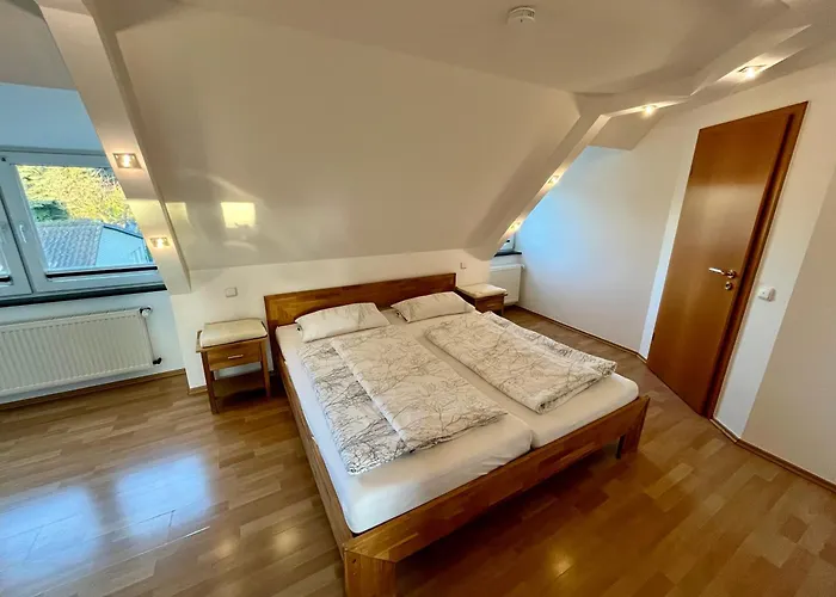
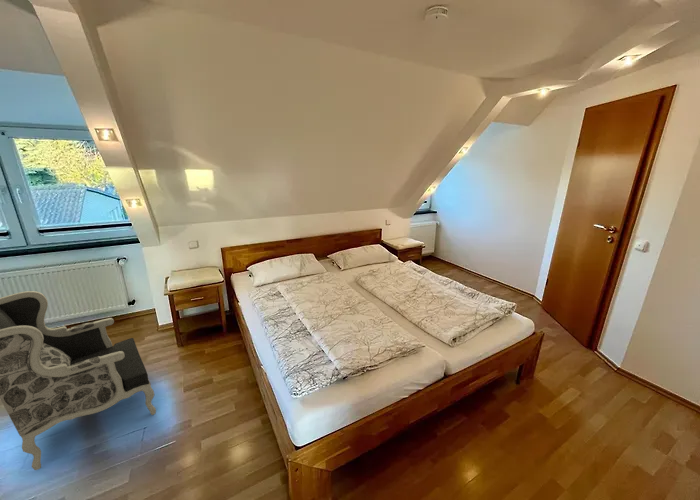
+ armchair [0,290,157,471]
